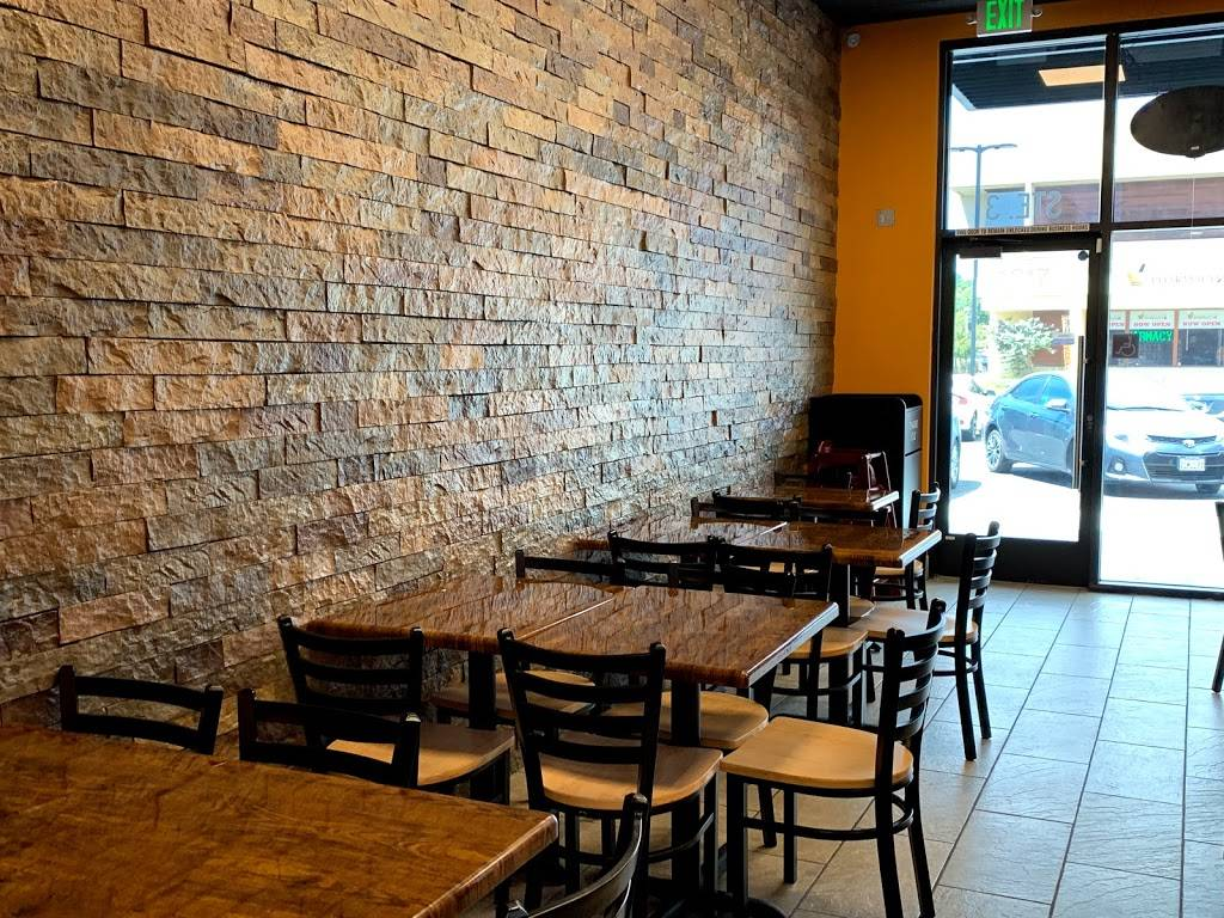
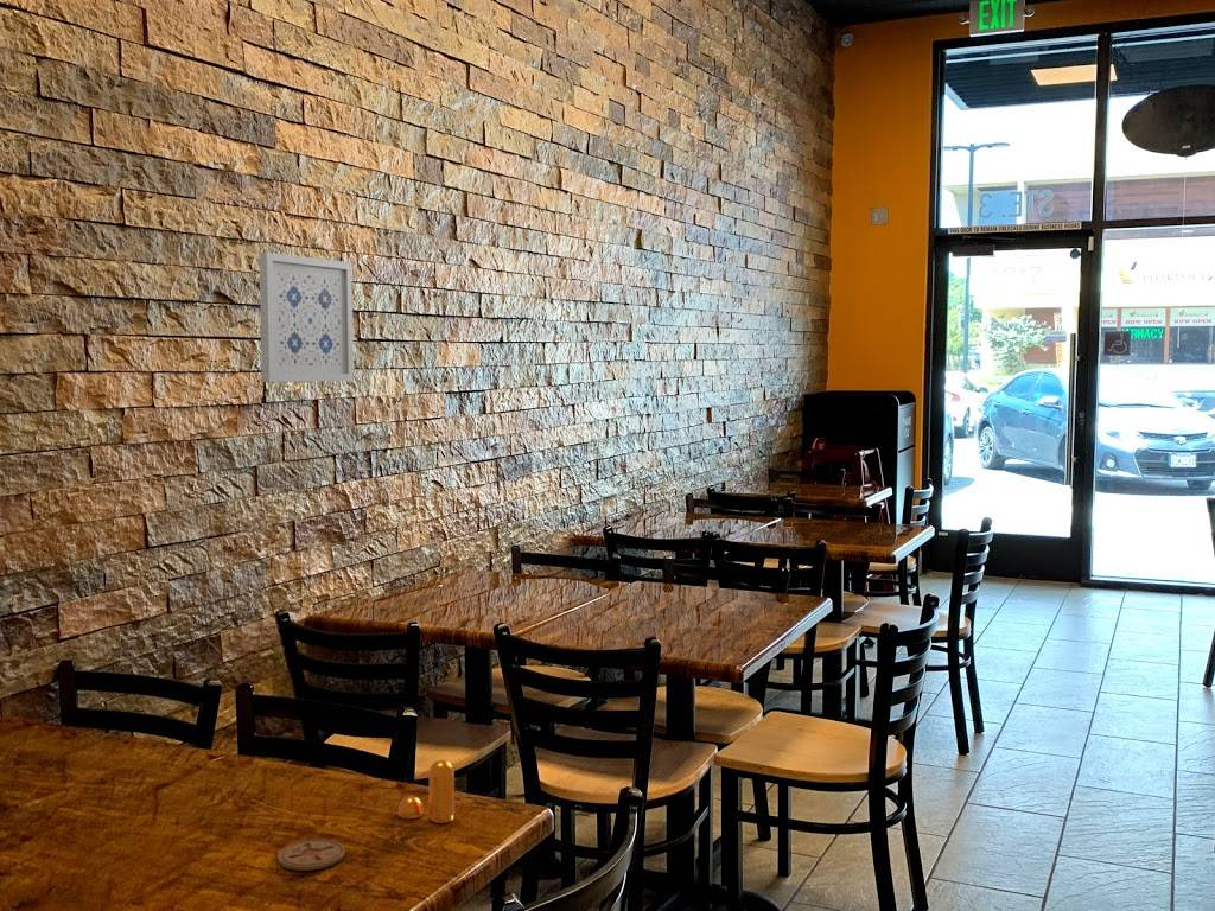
+ pepper shaker [397,759,456,824]
+ wall art [257,251,355,383]
+ coaster [276,837,345,872]
